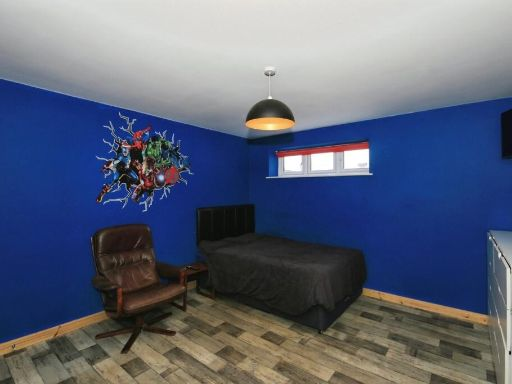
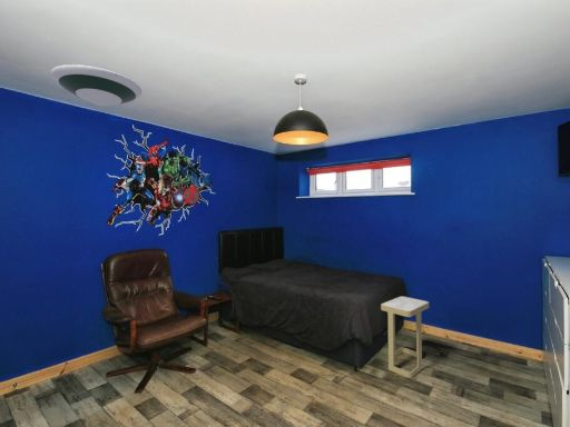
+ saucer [50,63,142,107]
+ side table [380,296,430,379]
